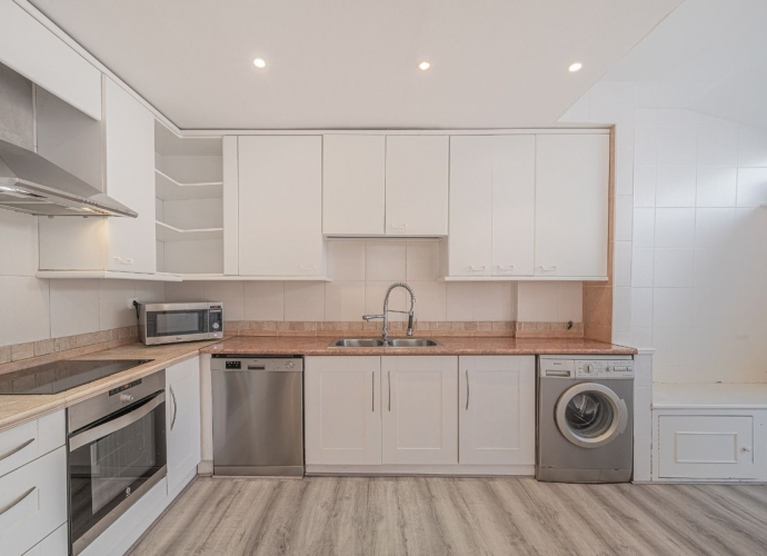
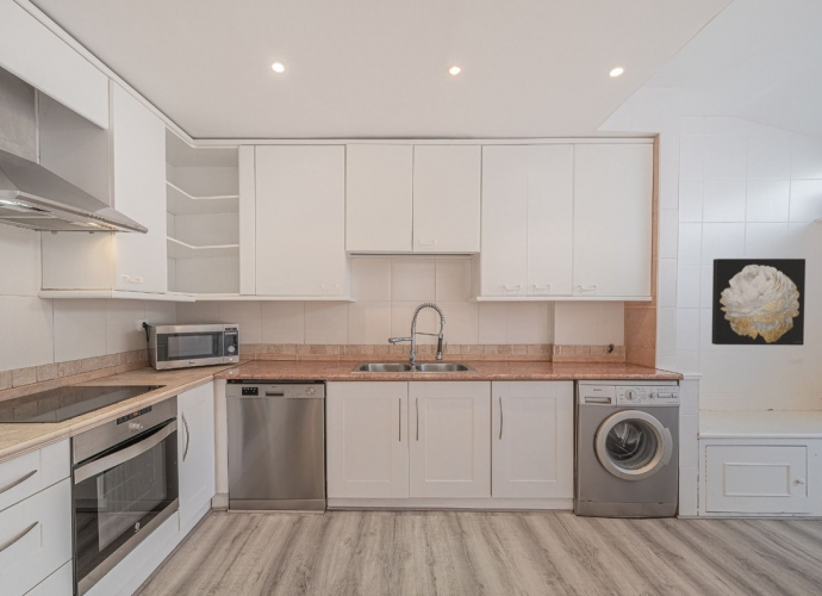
+ wall art [711,257,807,347]
